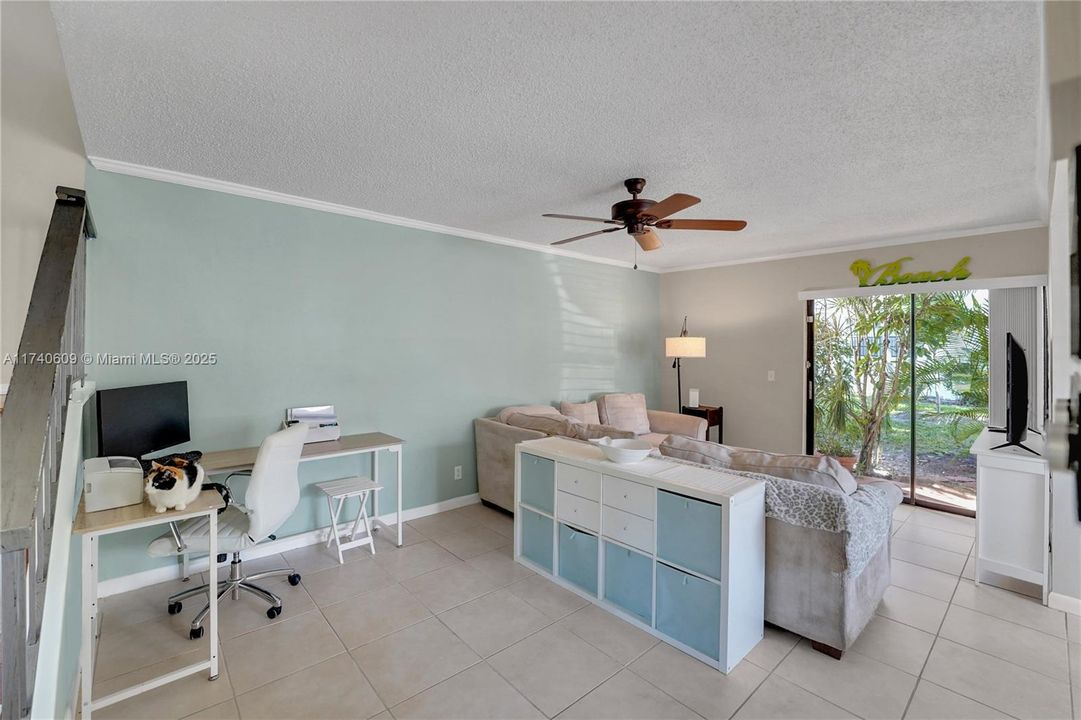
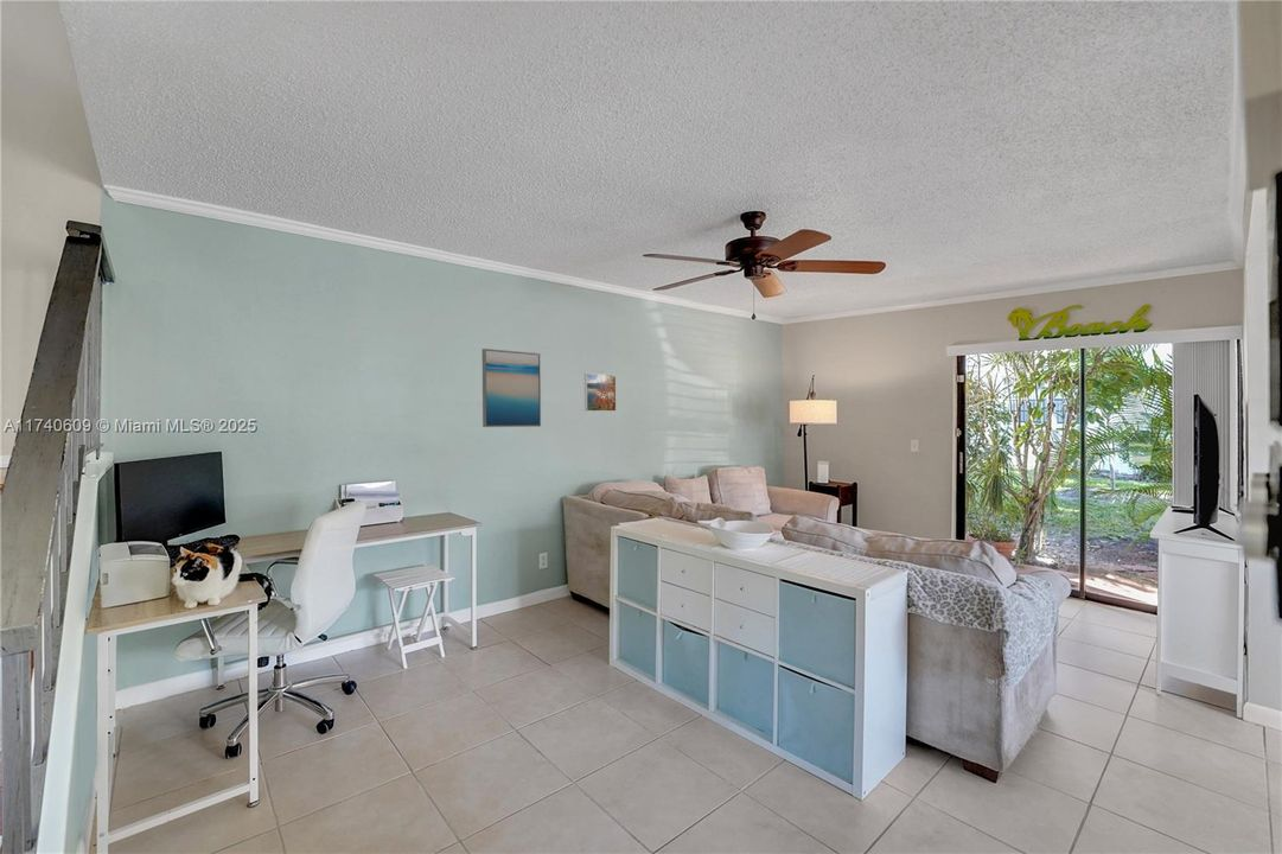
+ wall art [481,348,542,428]
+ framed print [583,372,618,413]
